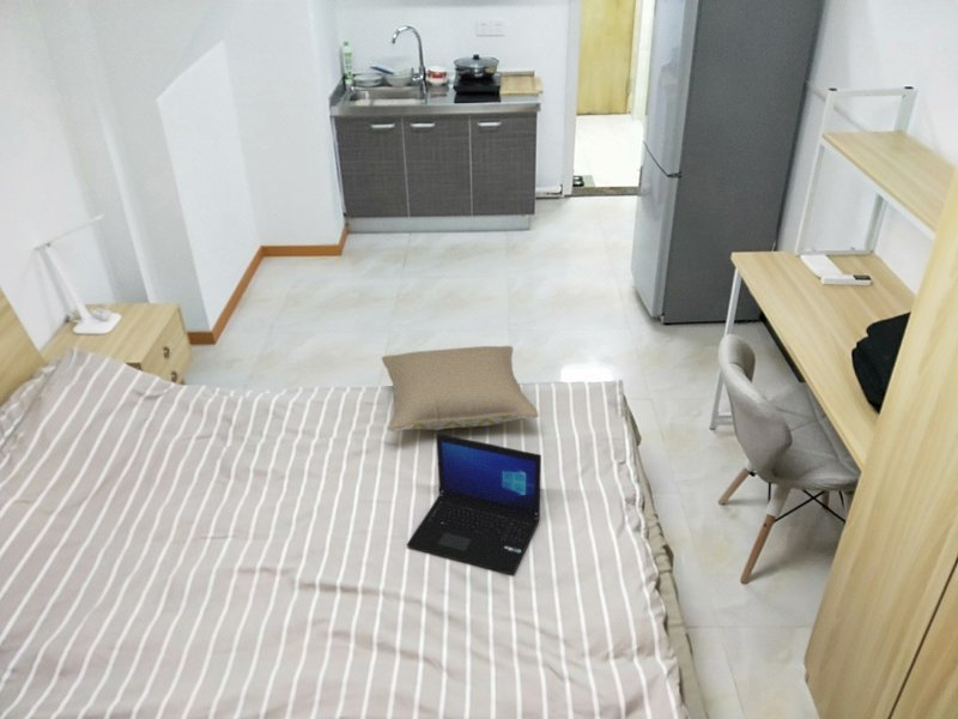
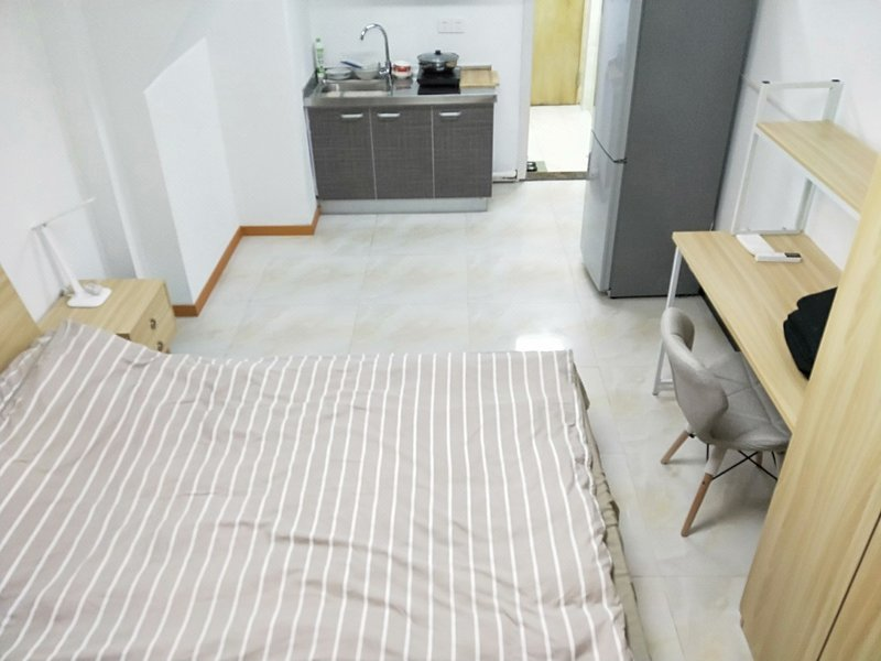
- laptop [406,433,542,576]
- pillow [381,345,540,433]
